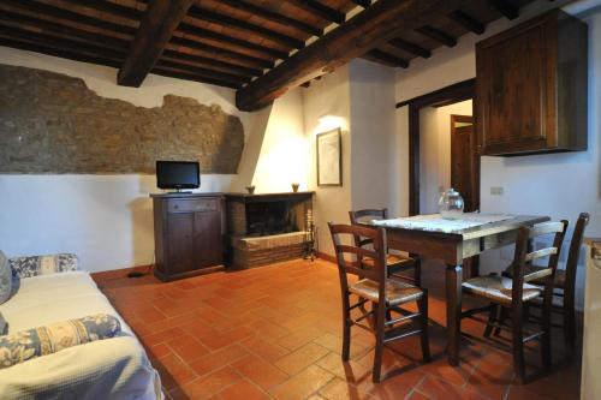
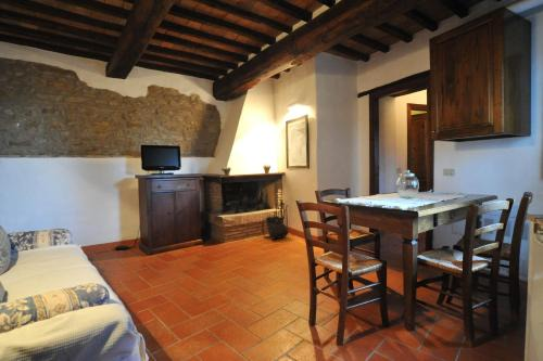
+ backpack [261,214,290,241]
